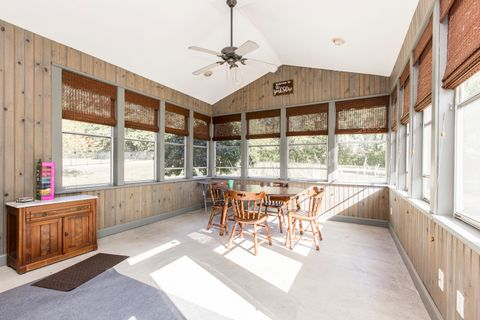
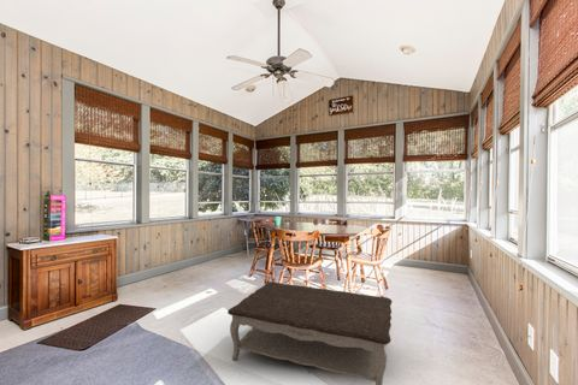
+ coffee table [226,280,393,385]
